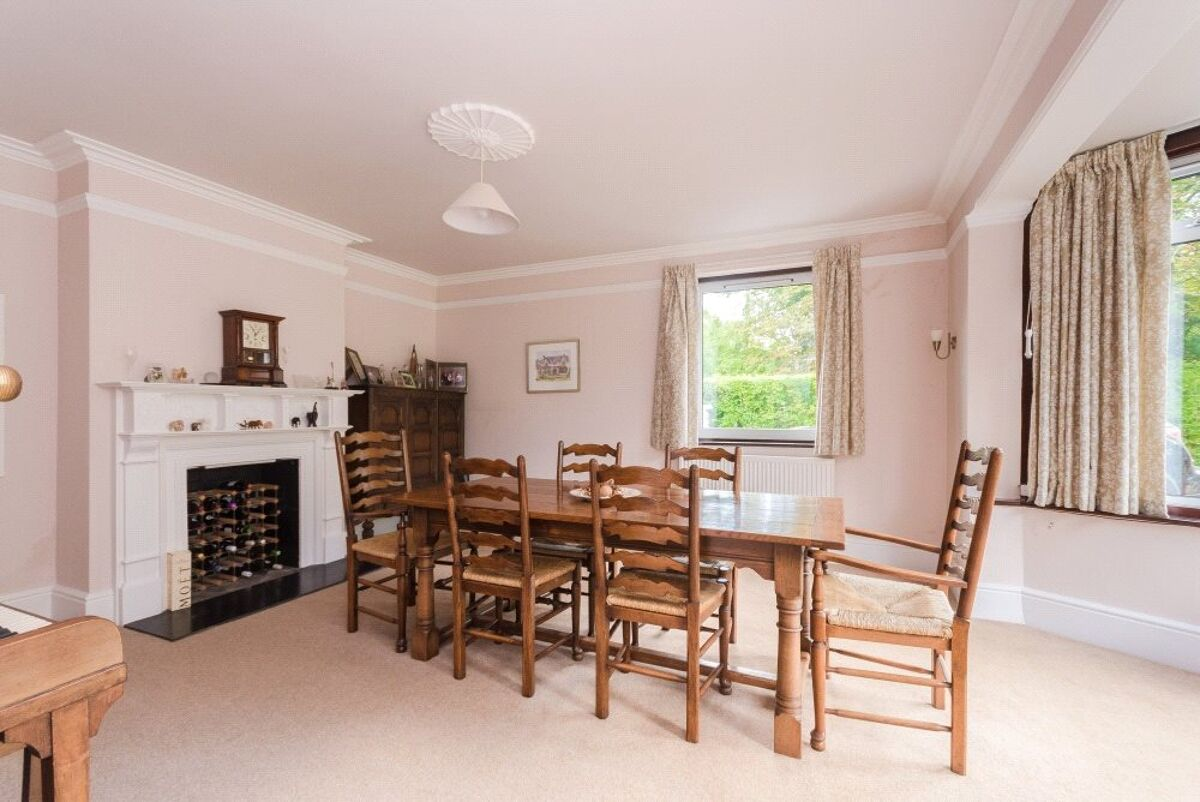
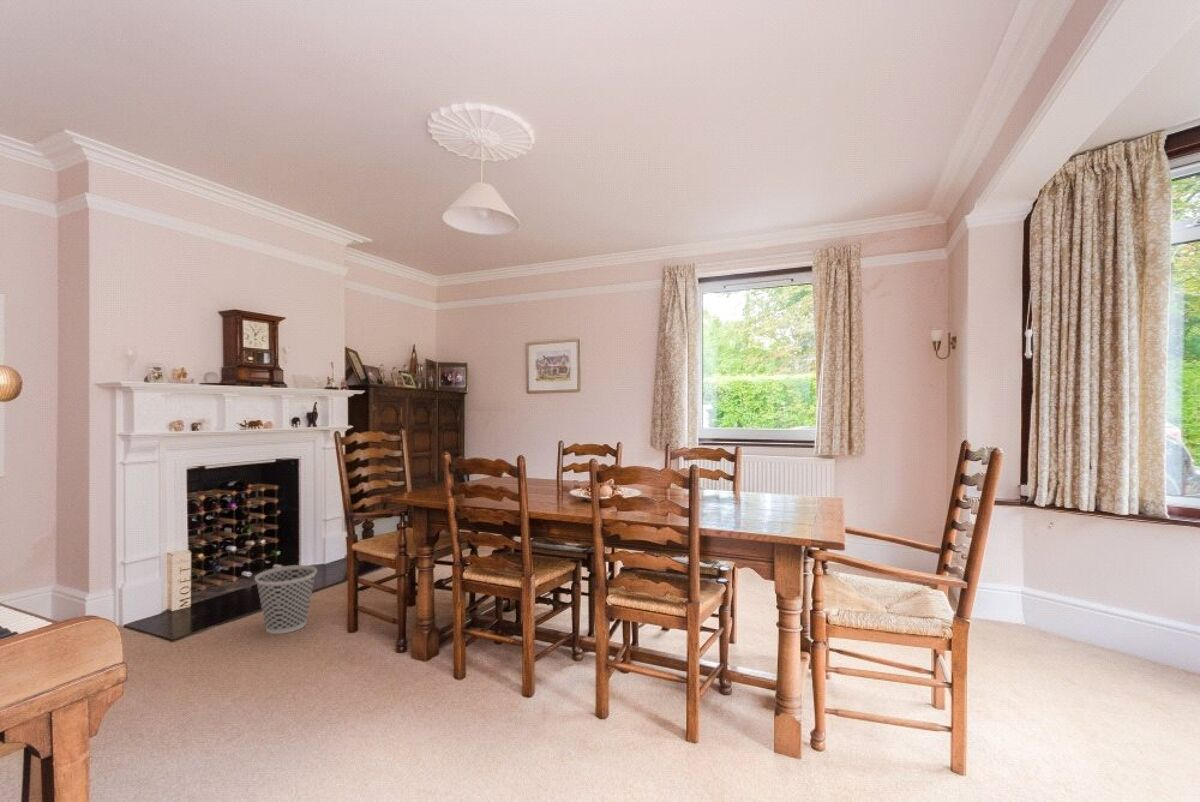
+ wastebasket [254,564,318,635]
